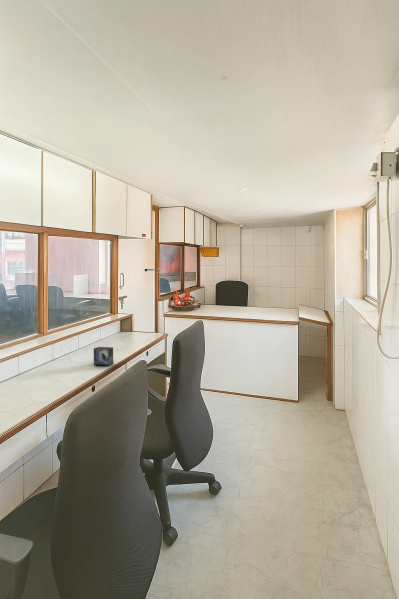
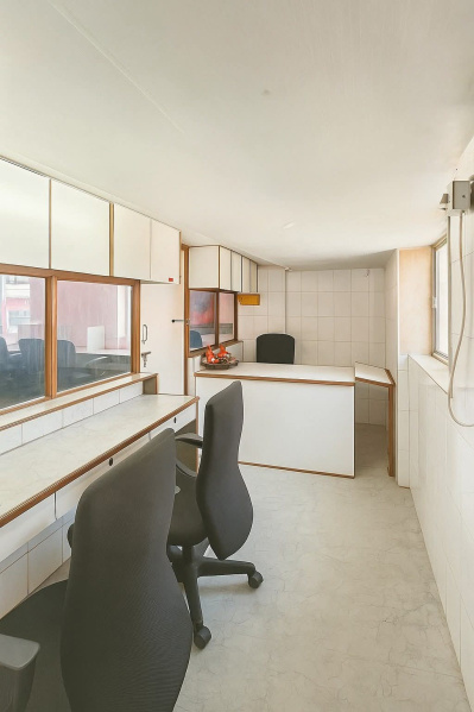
- small box [93,346,114,367]
